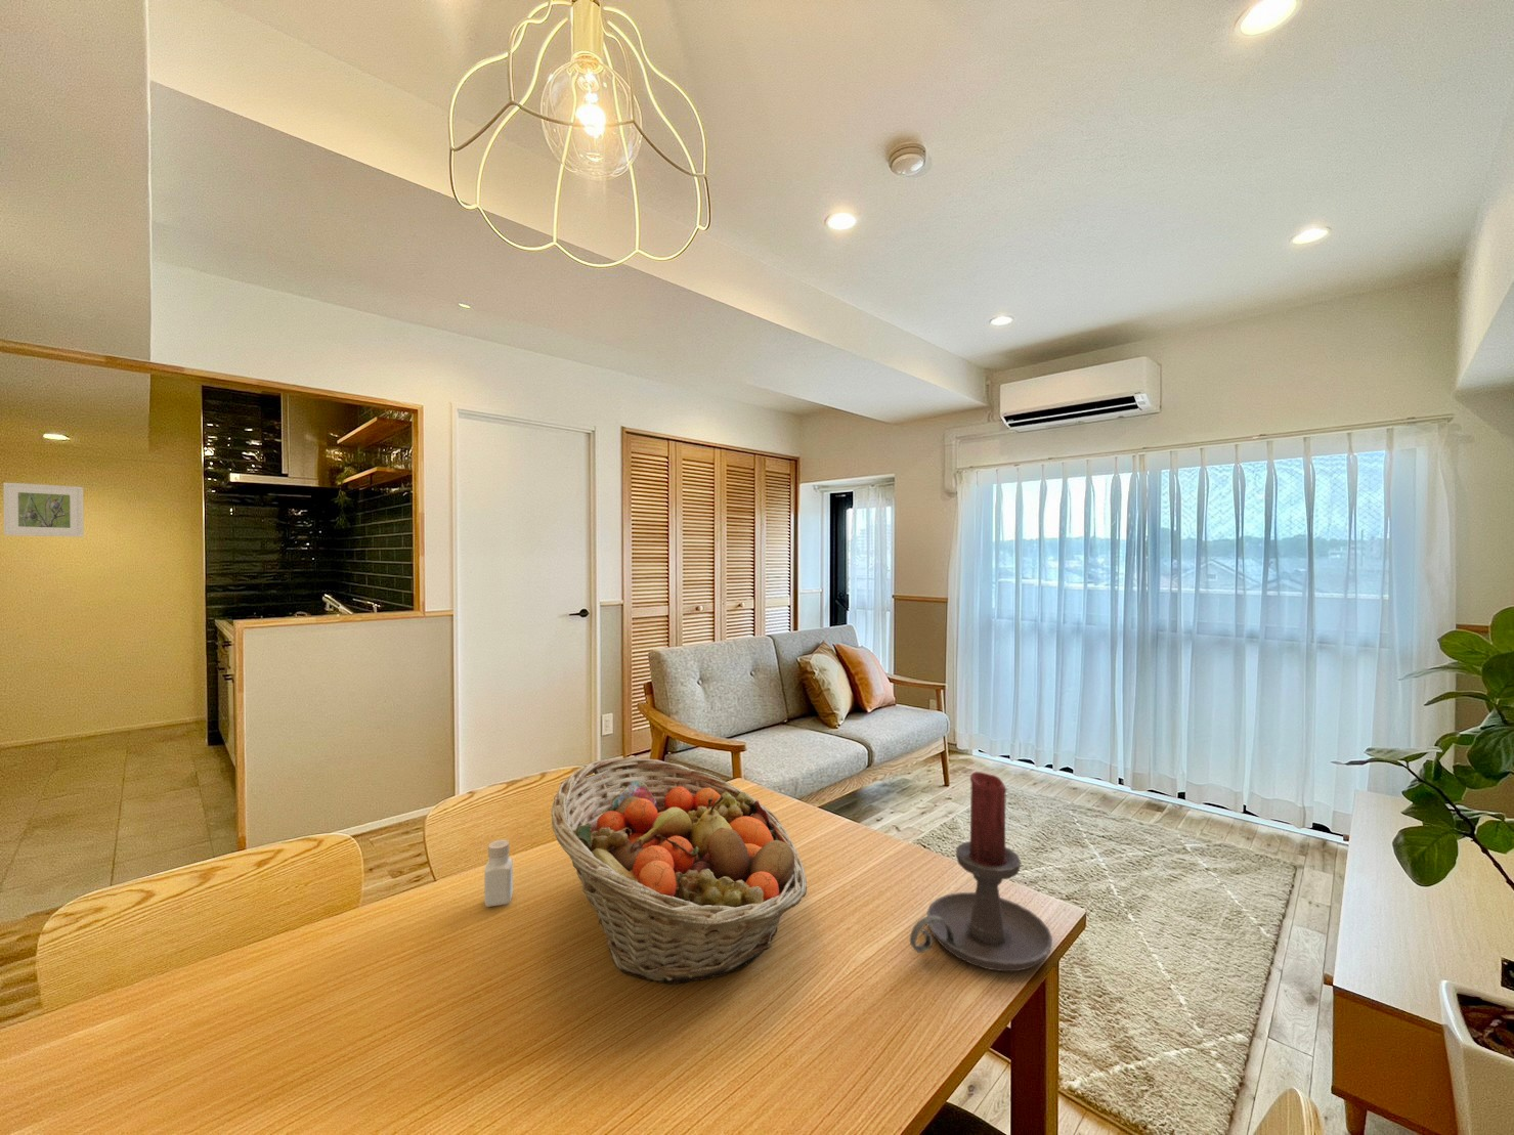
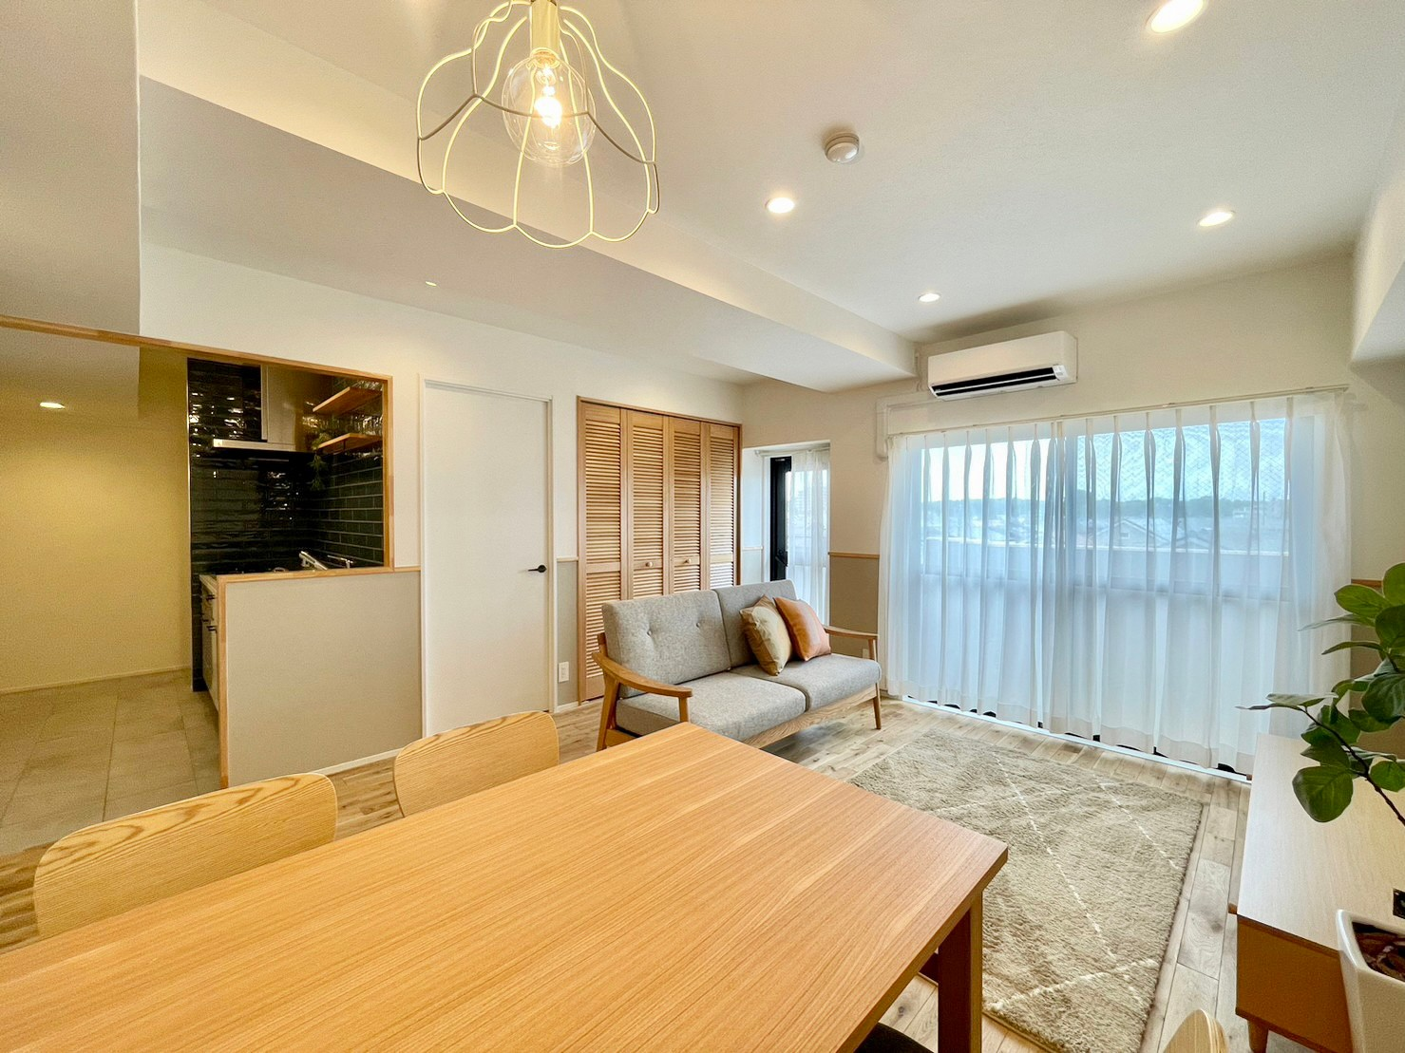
- pepper shaker [484,839,514,907]
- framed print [2,480,85,539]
- candle holder [910,770,1054,973]
- fruit basket [551,756,808,985]
